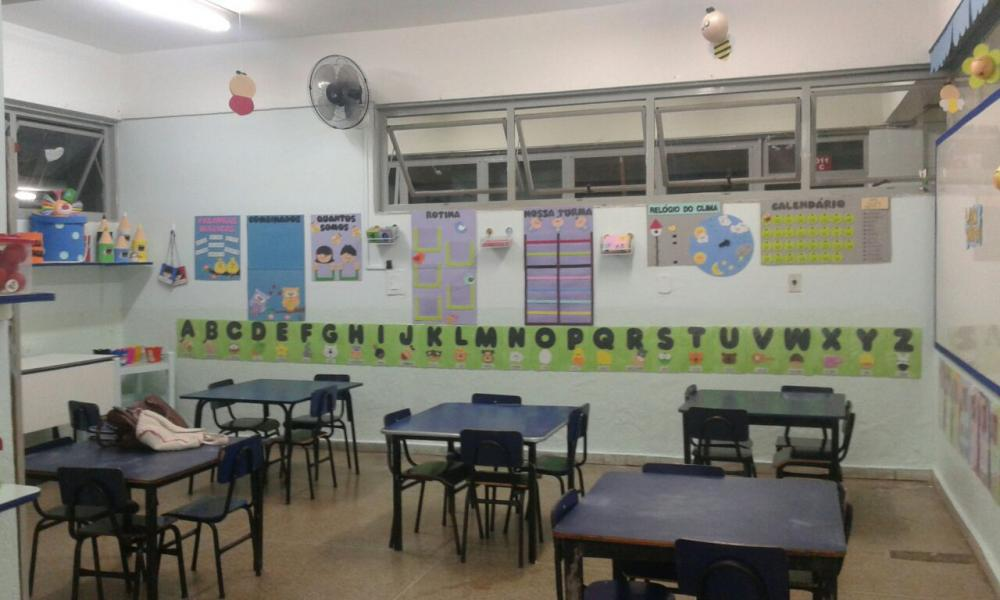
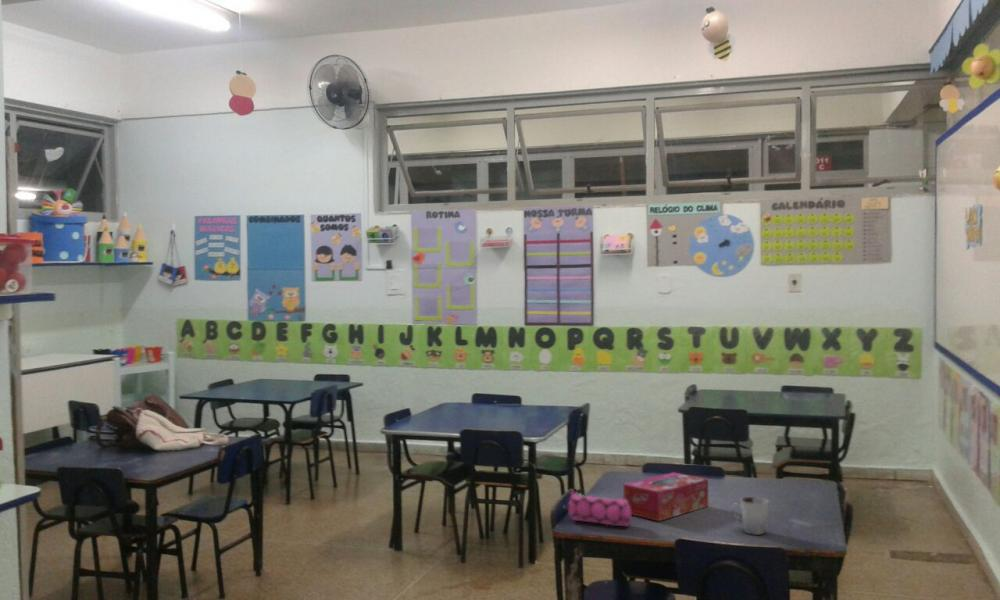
+ tissue box [623,471,709,522]
+ cup [730,496,770,536]
+ pencil case [565,490,632,528]
